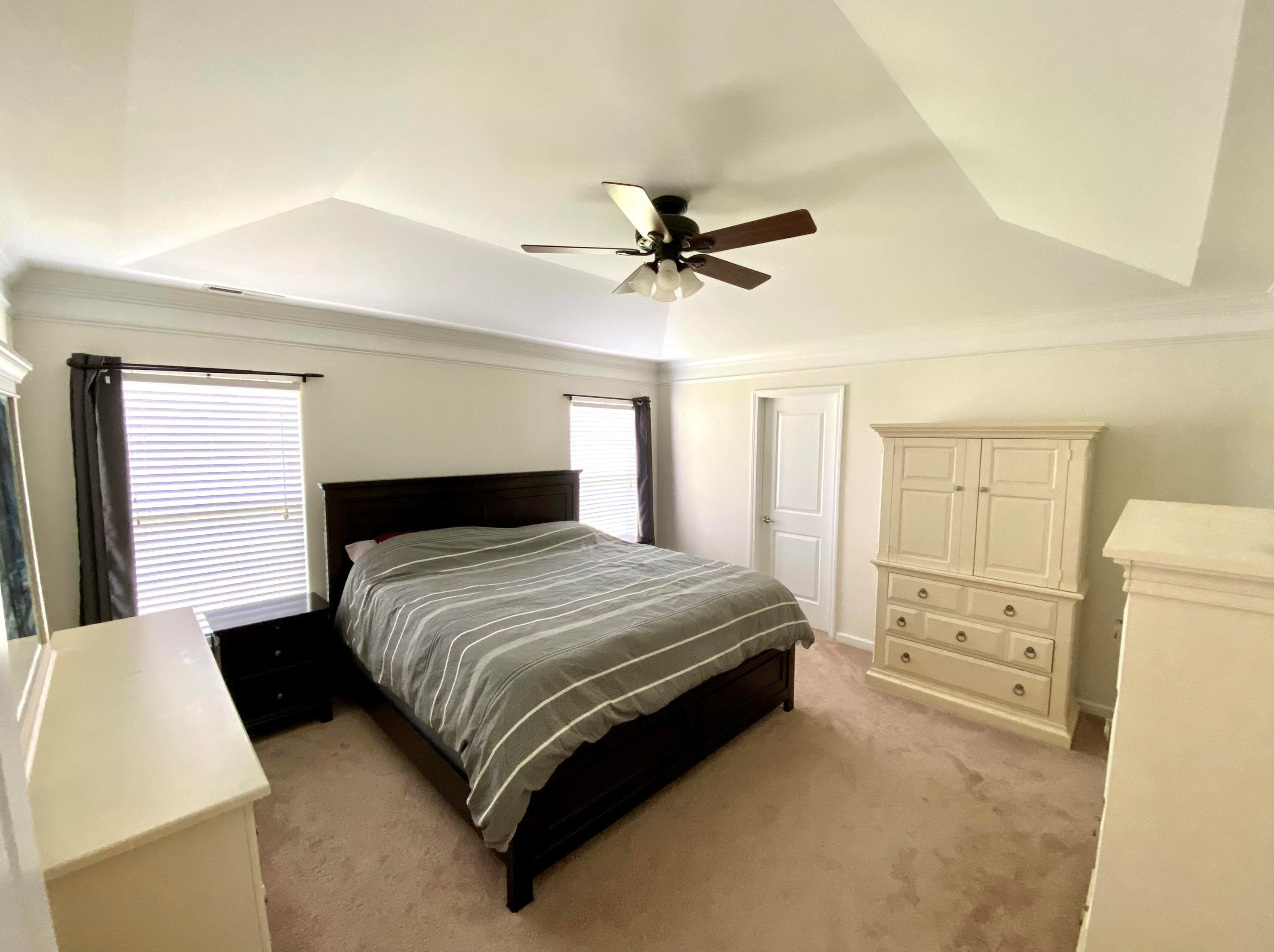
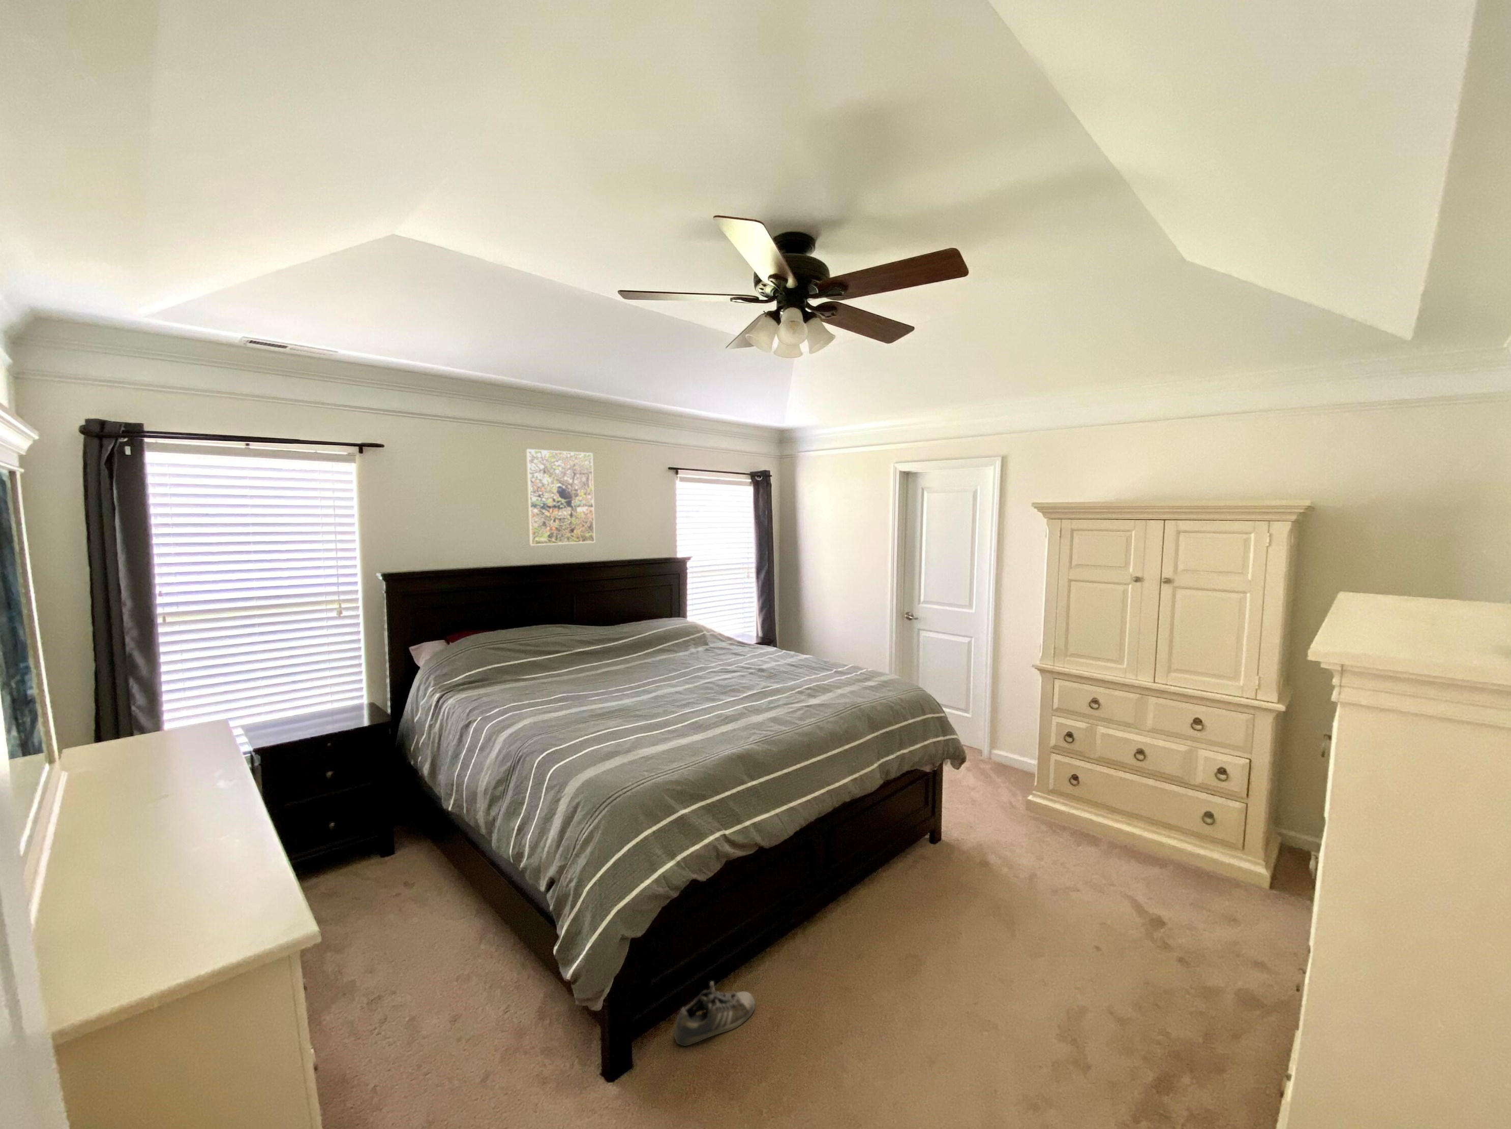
+ shoe [674,981,756,1047]
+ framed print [524,448,595,547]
